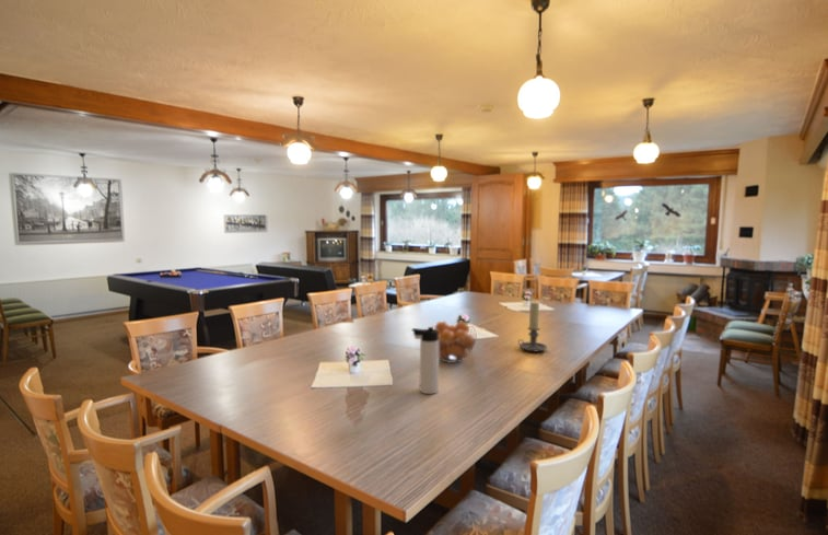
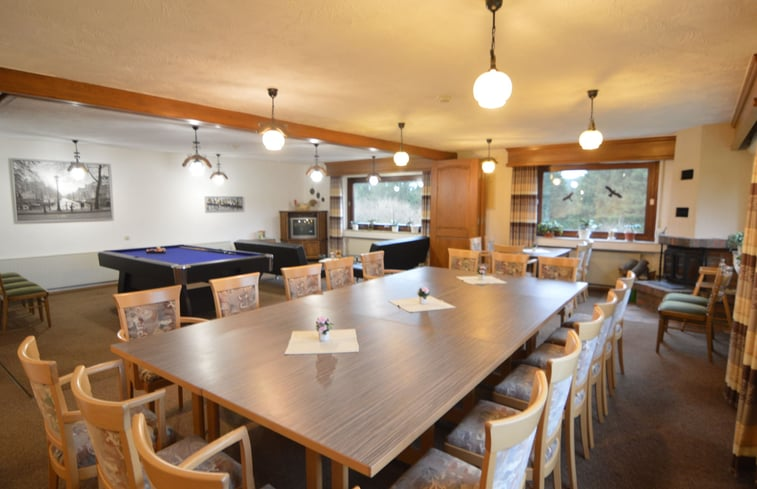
- thermos bottle [411,326,440,395]
- fruit basket [431,321,479,364]
- candle holder [517,301,548,353]
